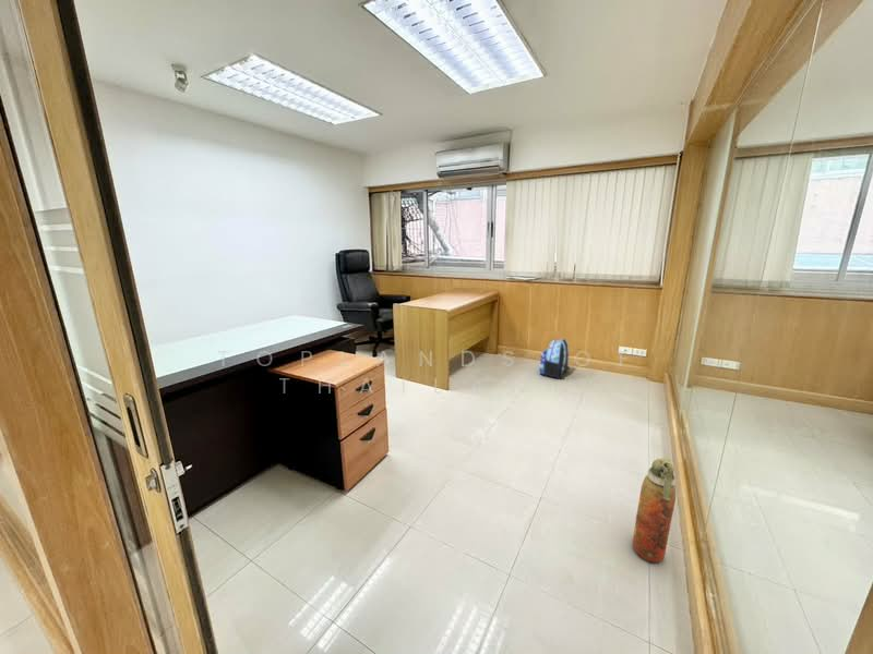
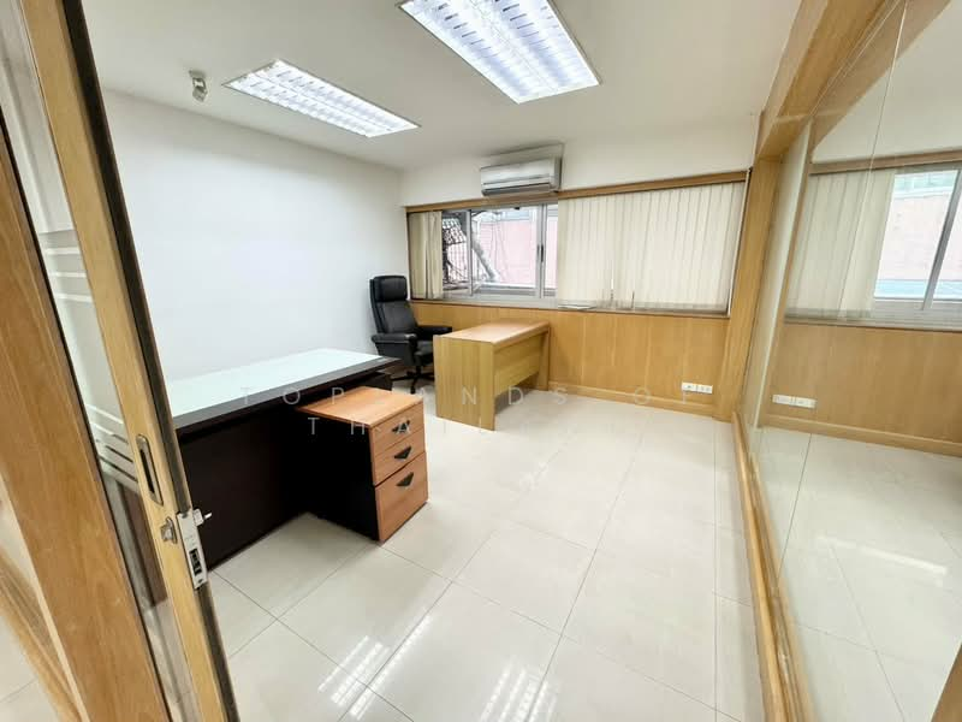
- fire extinguisher [632,457,677,564]
- backpack [538,338,571,379]
